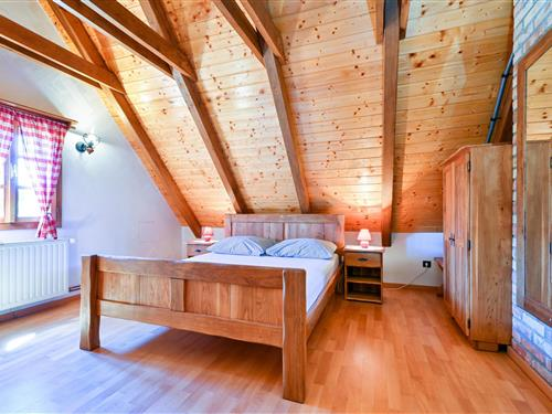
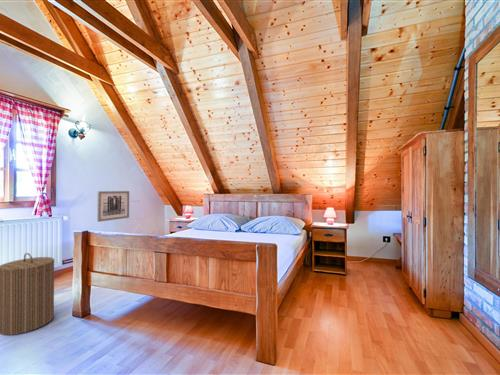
+ wall art [96,190,130,223]
+ laundry hamper [0,252,56,336]
